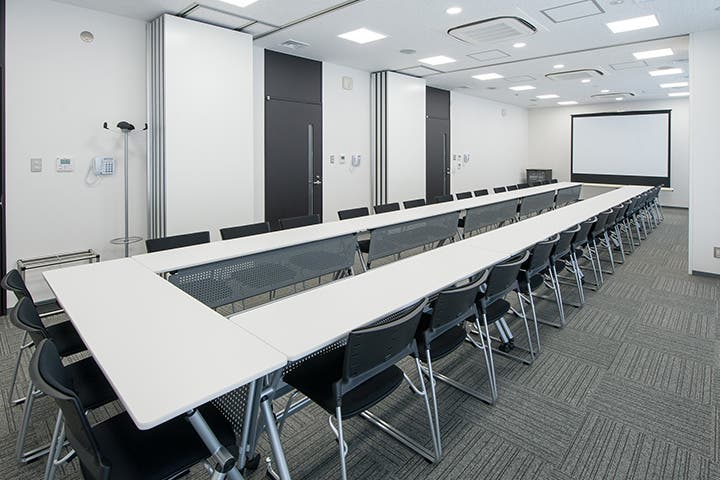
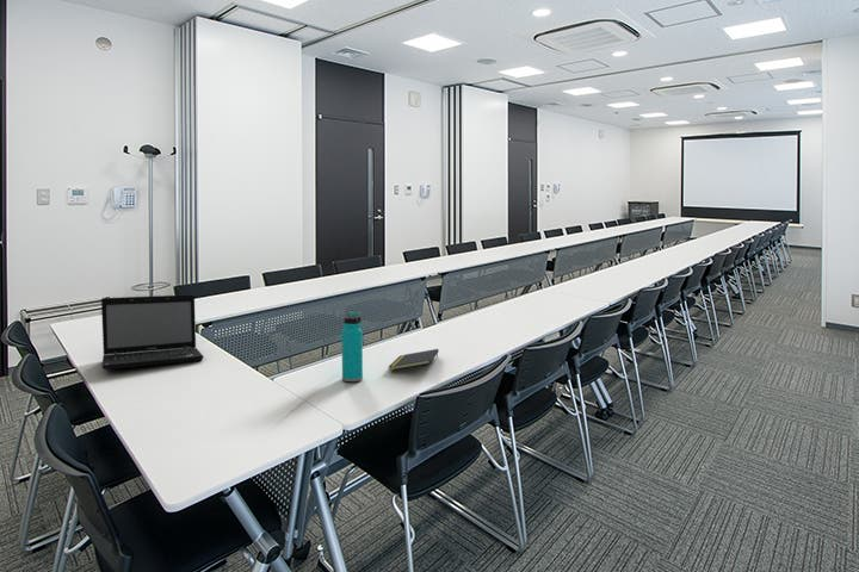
+ notepad [388,348,440,372]
+ laptop [100,293,204,371]
+ water bottle [340,310,364,383]
